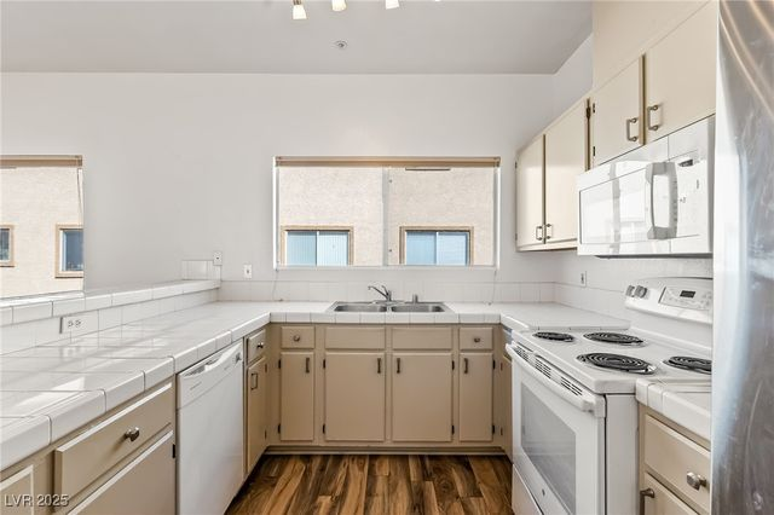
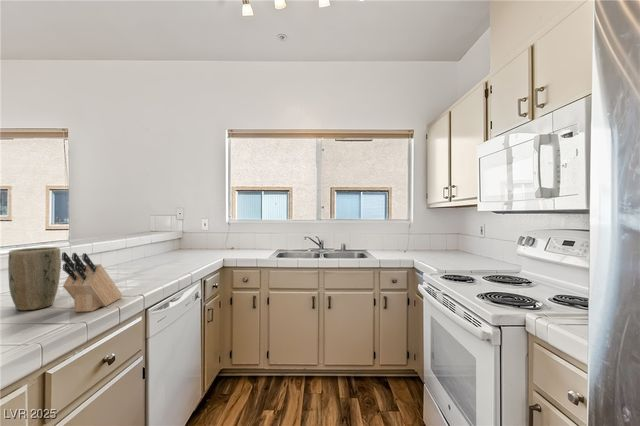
+ knife block [61,251,124,313]
+ plant pot [7,246,62,311]
